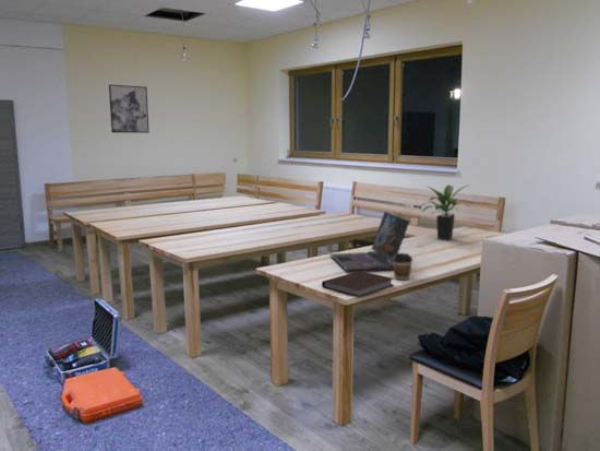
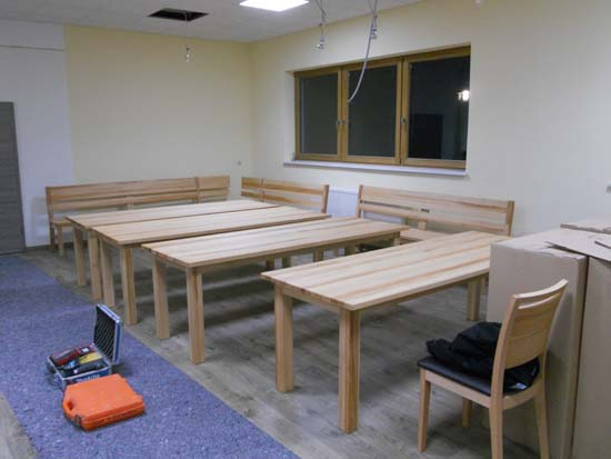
- potted plant [420,183,475,241]
- laptop [328,211,411,272]
- coffee cup [393,252,413,281]
- notebook [321,271,395,298]
- wall art [108,84,151,134]
